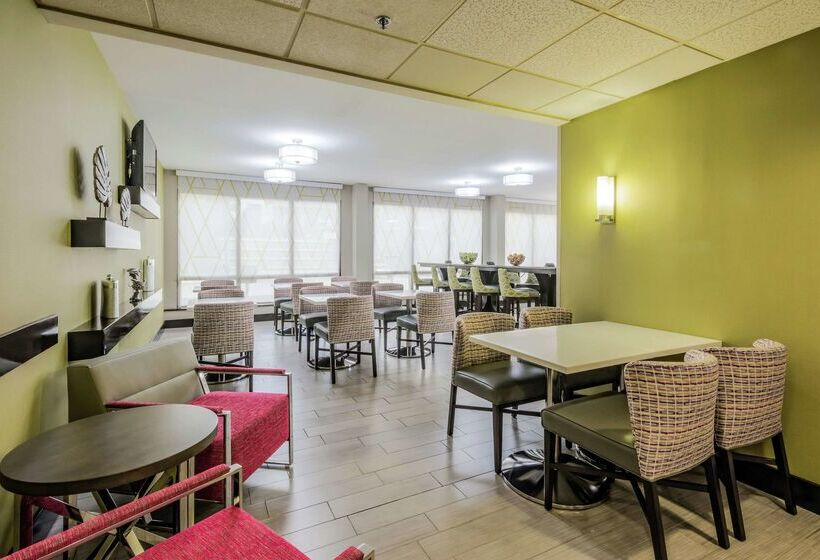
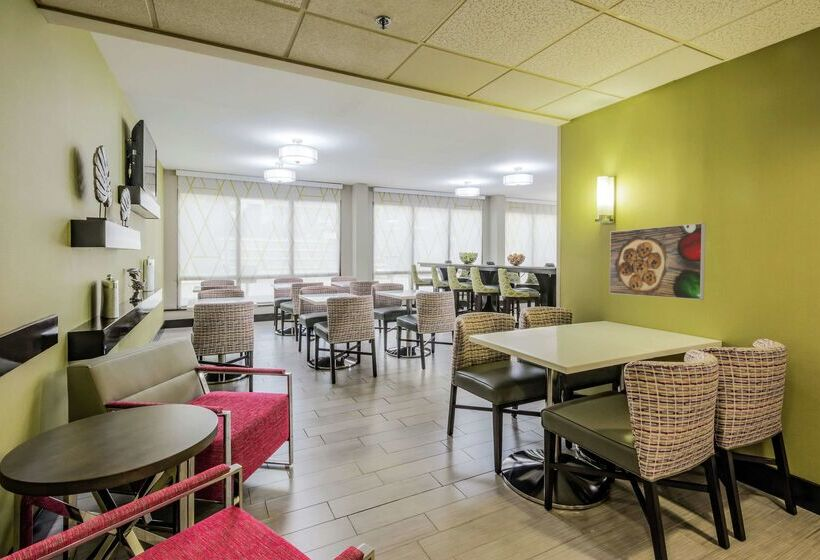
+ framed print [608,222,707,301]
